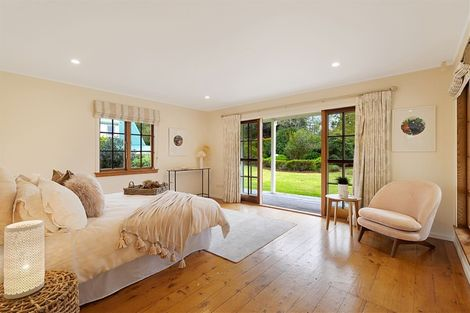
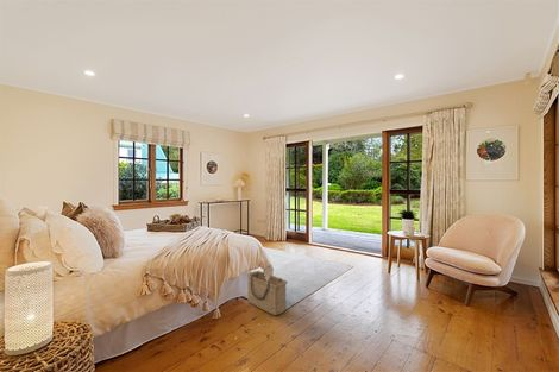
+ basket [245,270,289,316]
